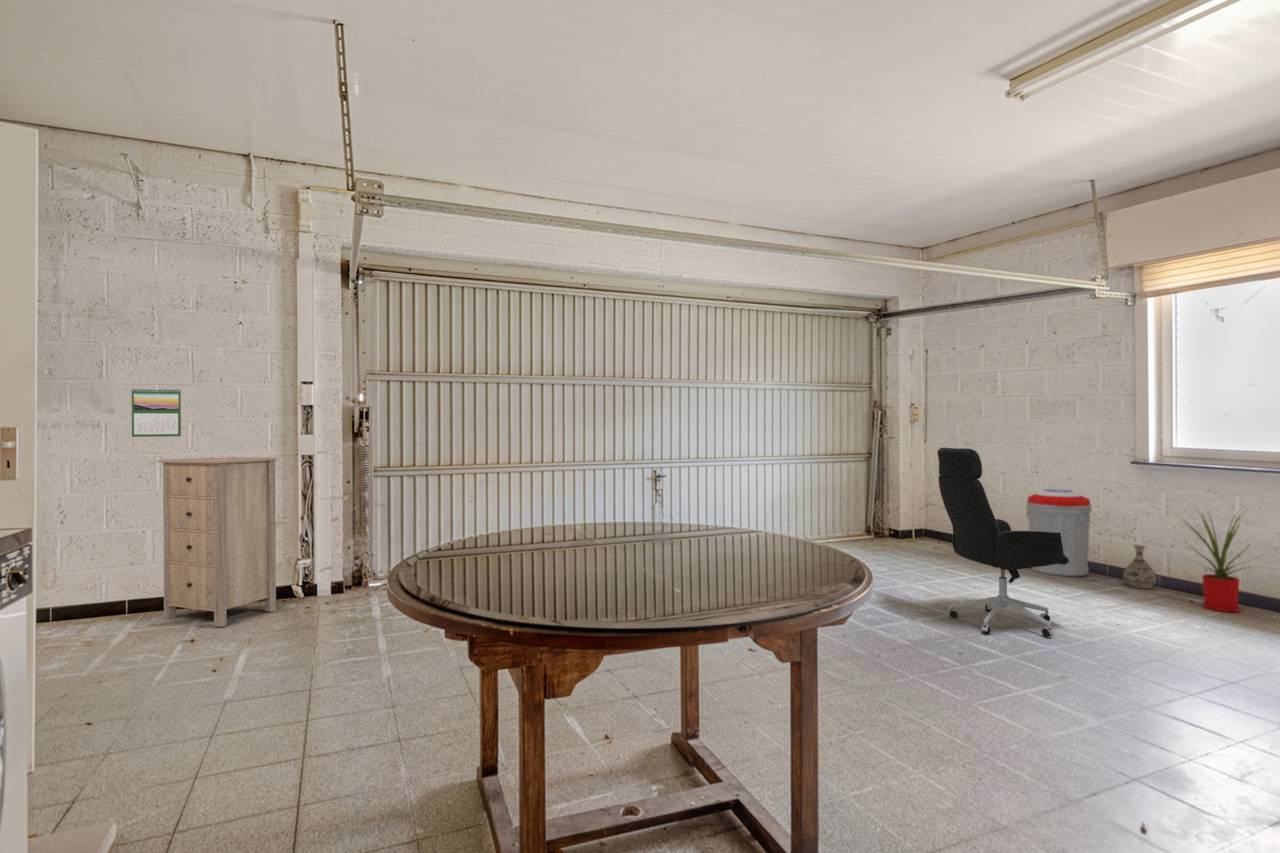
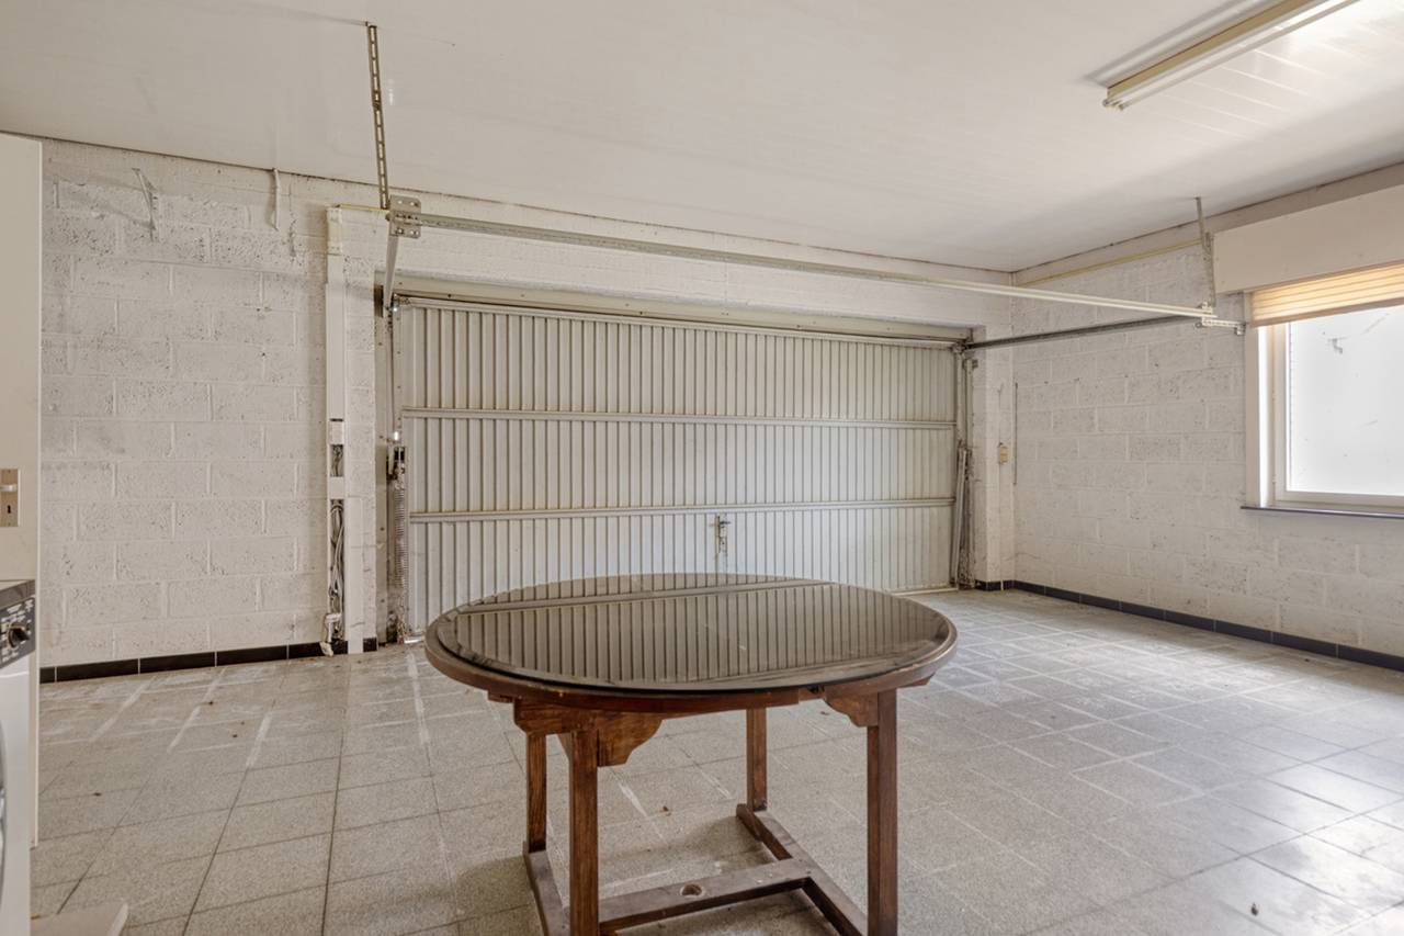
- office chair [936,446,1069,638]
- storage cabinet [156,456,278,628]
- house plant [1171,503,1270,613]
- vase [1122,543,1158,590]
- calendar [131,387,182,438]
- trash can [1025,488,1093,577]
